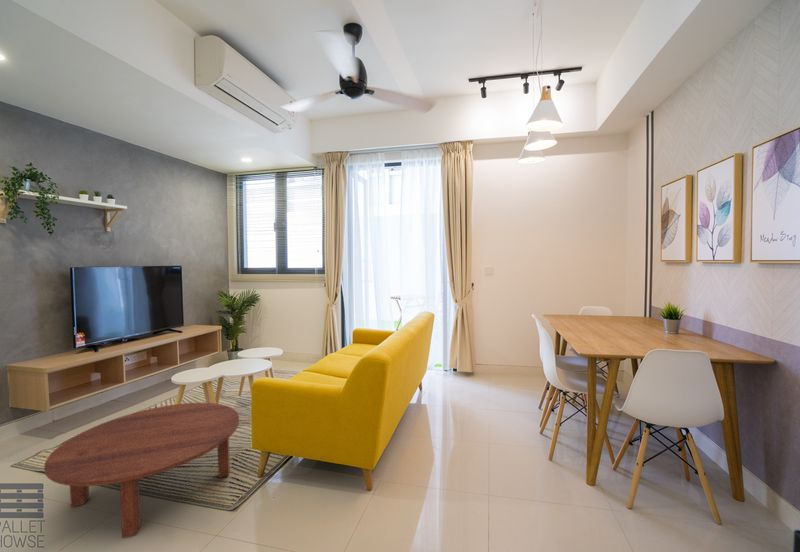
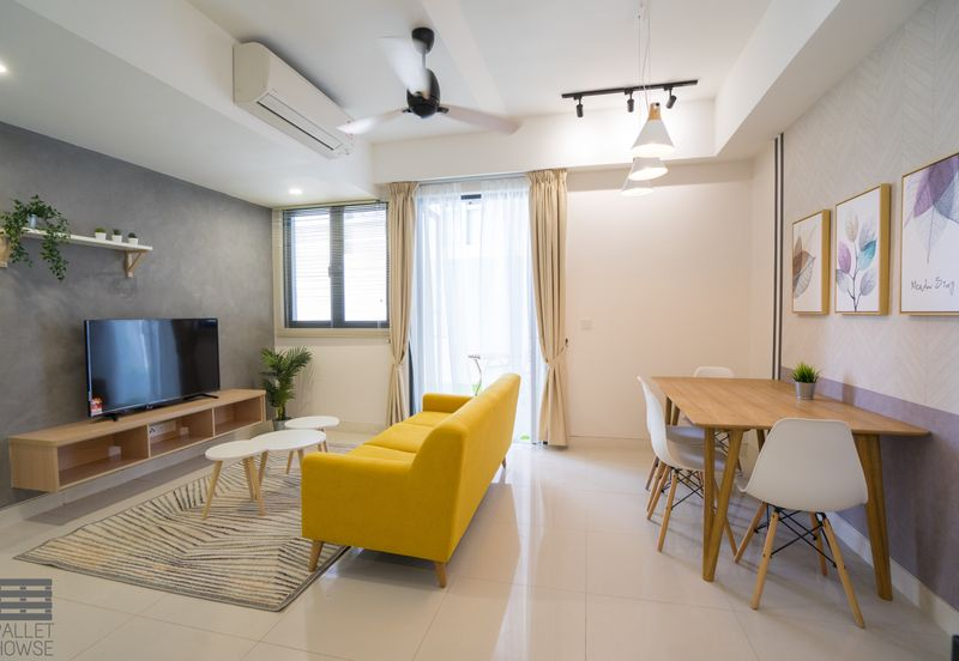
- coffee table [43,402,240,539]
